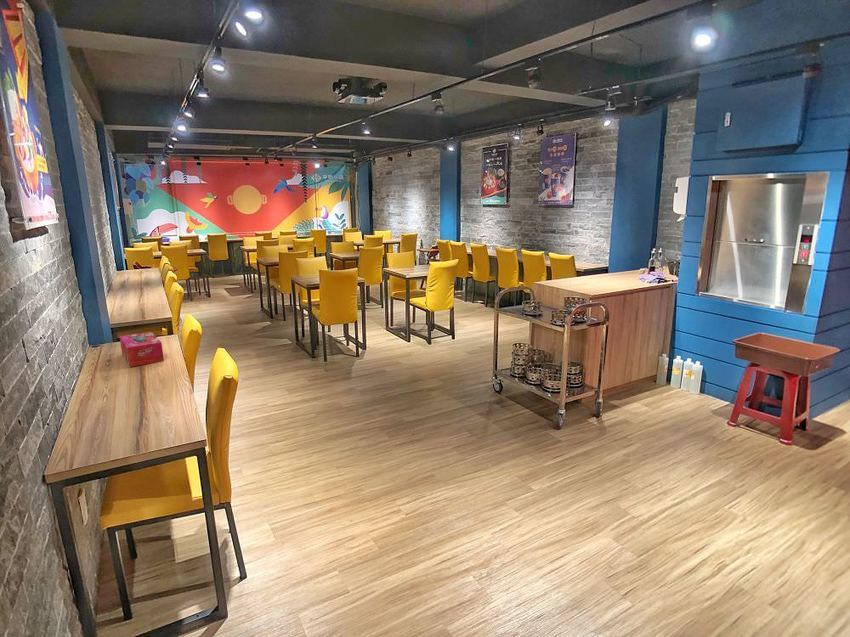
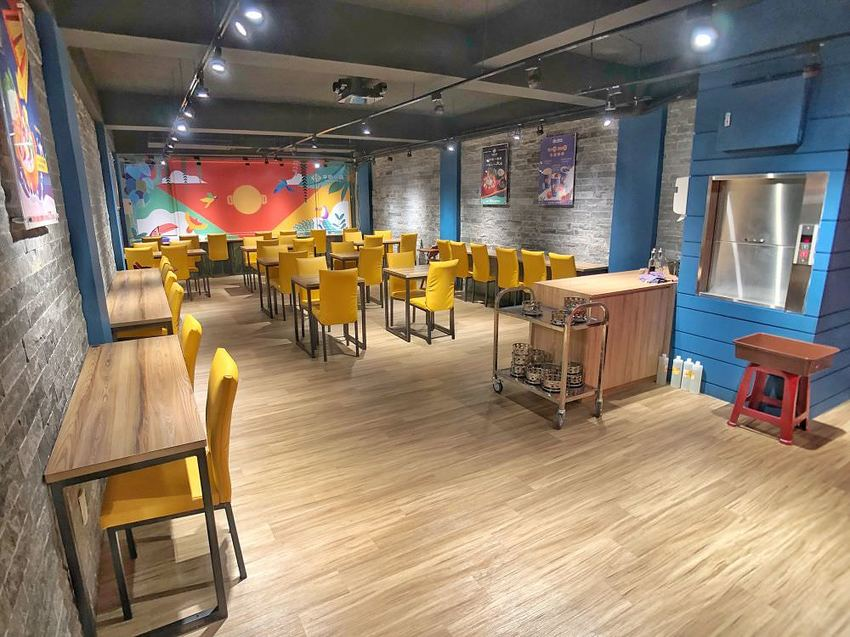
- tissue box [119,331,165,368]
